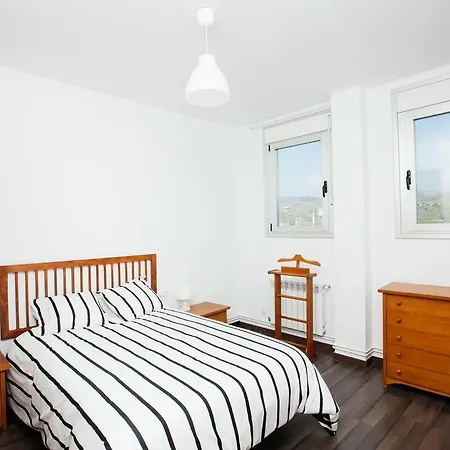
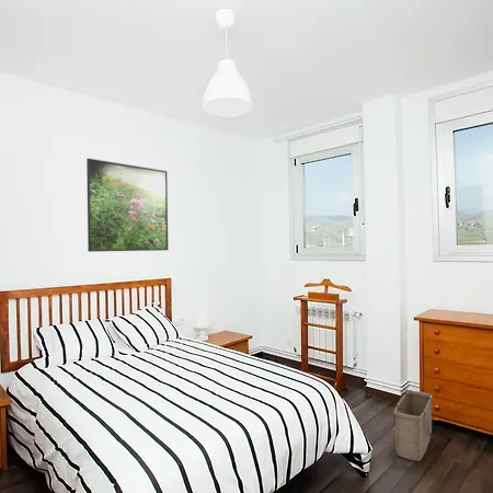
+ basket [392,389,435,462]
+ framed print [85,158,170,253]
